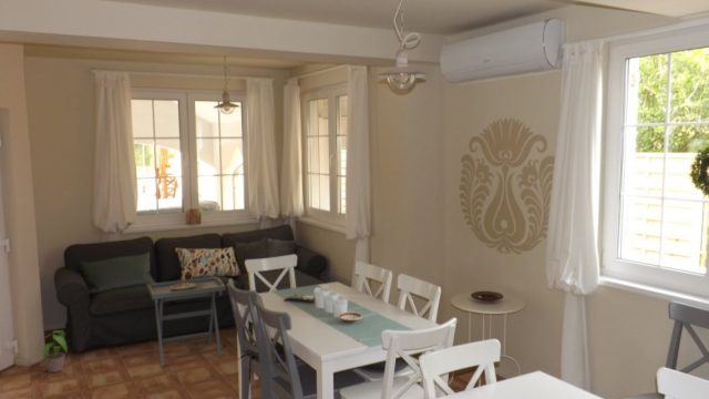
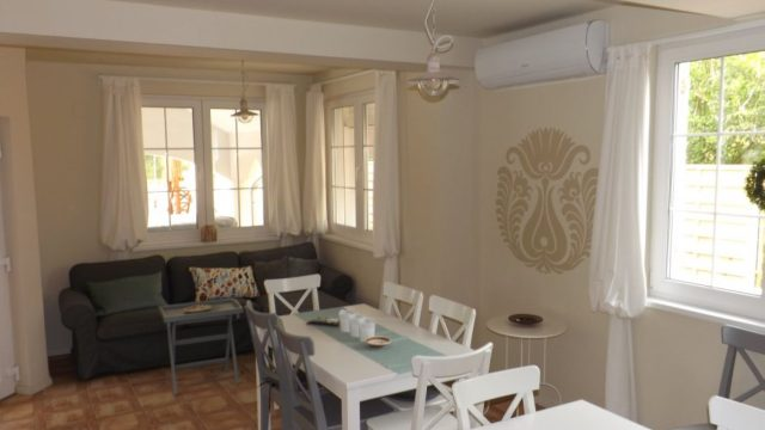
- potted plant [35,329,69,374]
